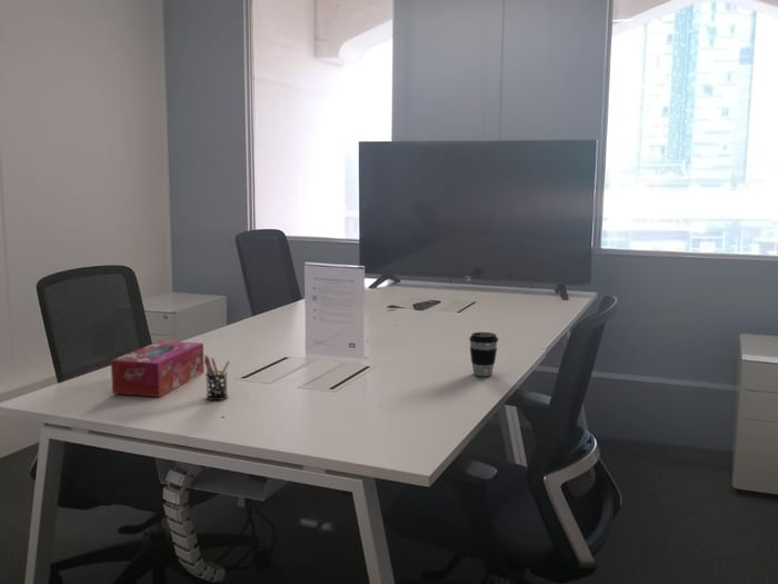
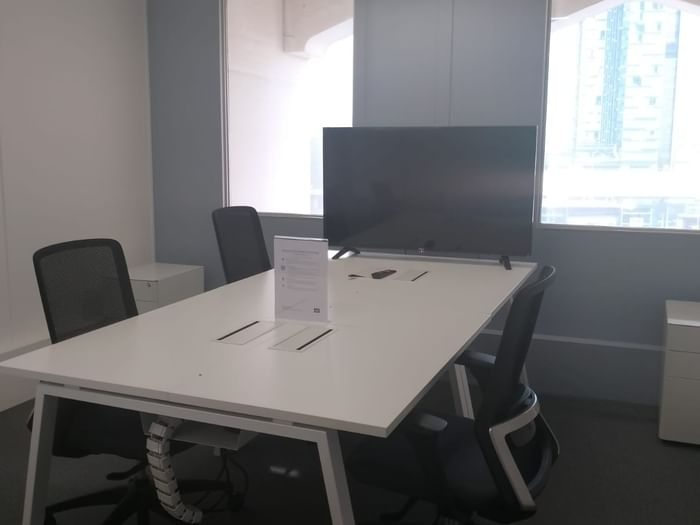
- tissue box [110,339,205,398]
- coffee cup [468,331,499,377]
- pen holder [203,355,231,402]
